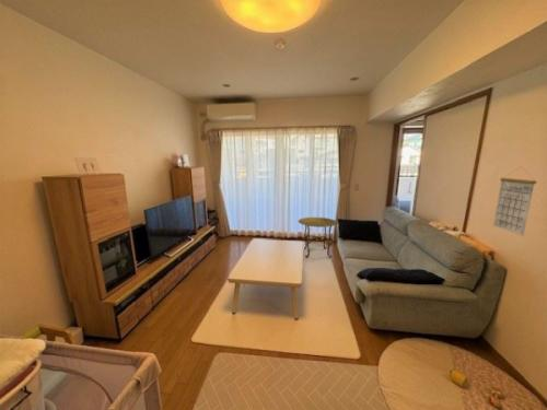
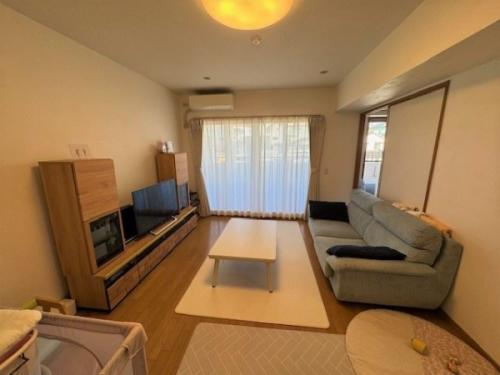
- calendar [492,165,537,236]
- side table [298,216,339,259]
